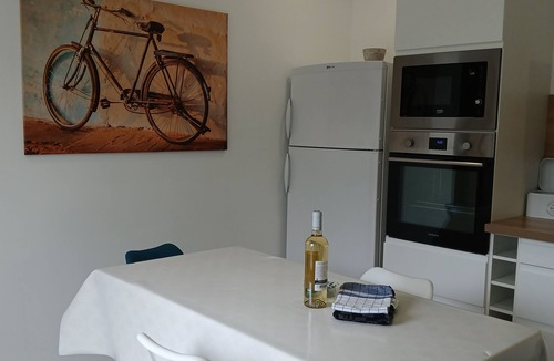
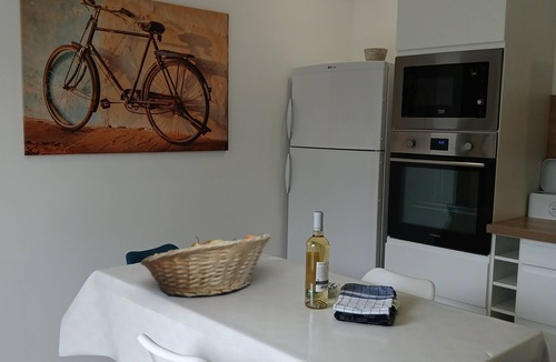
+ fruit basket [140,232,271,298]
